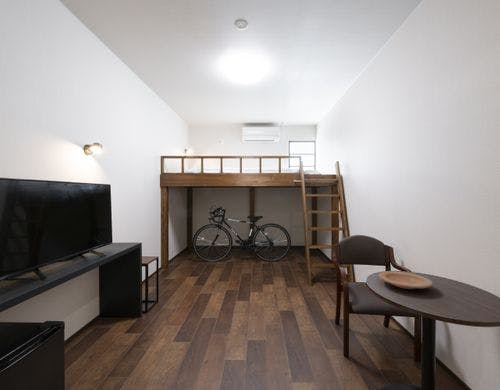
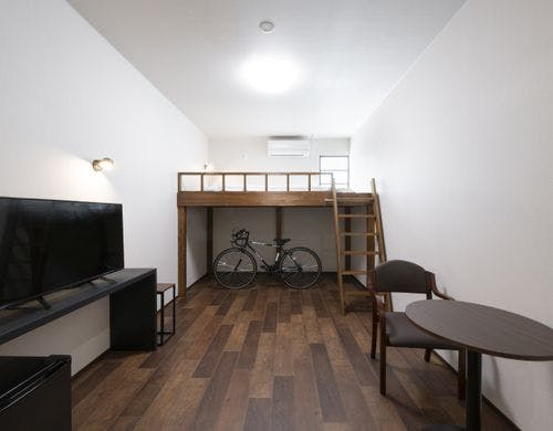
- plate [377,271,434,290]
